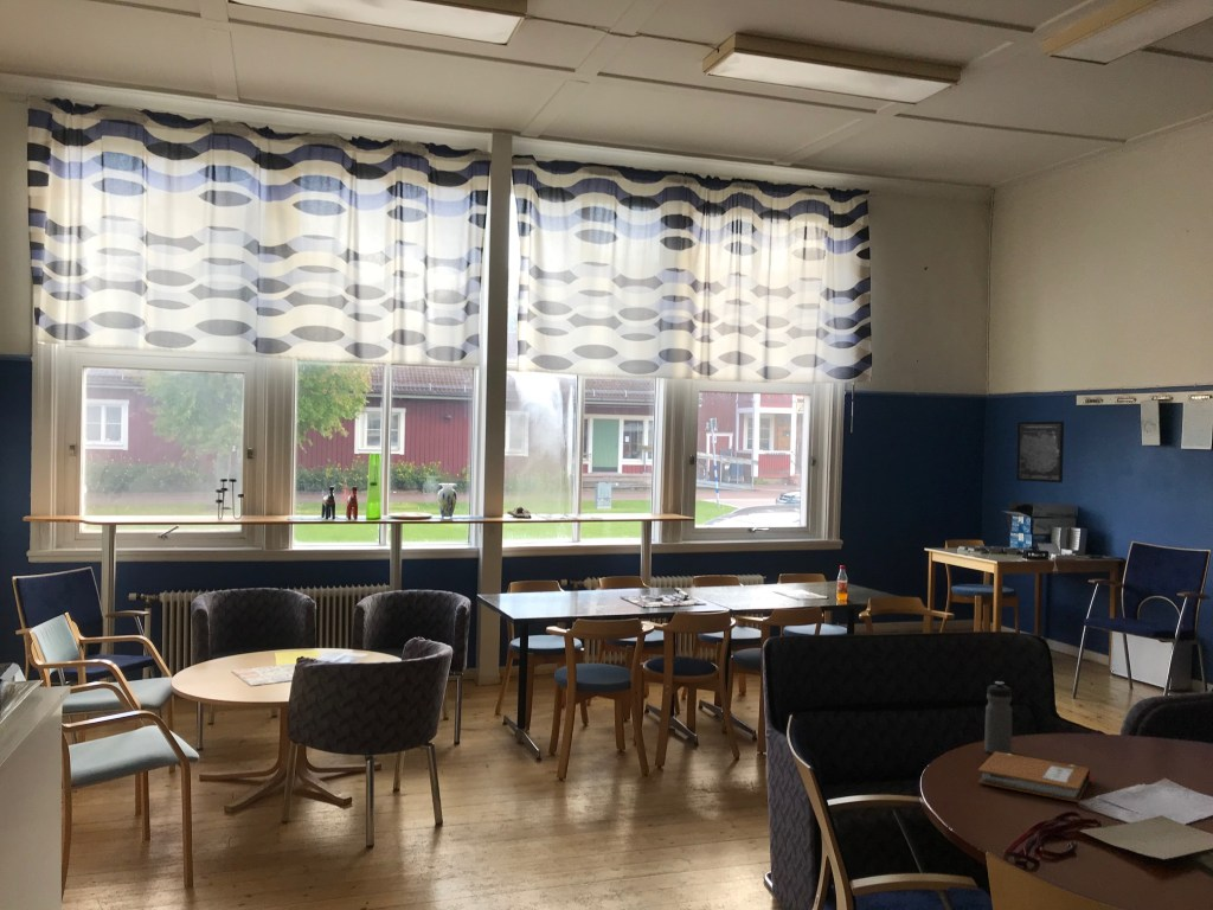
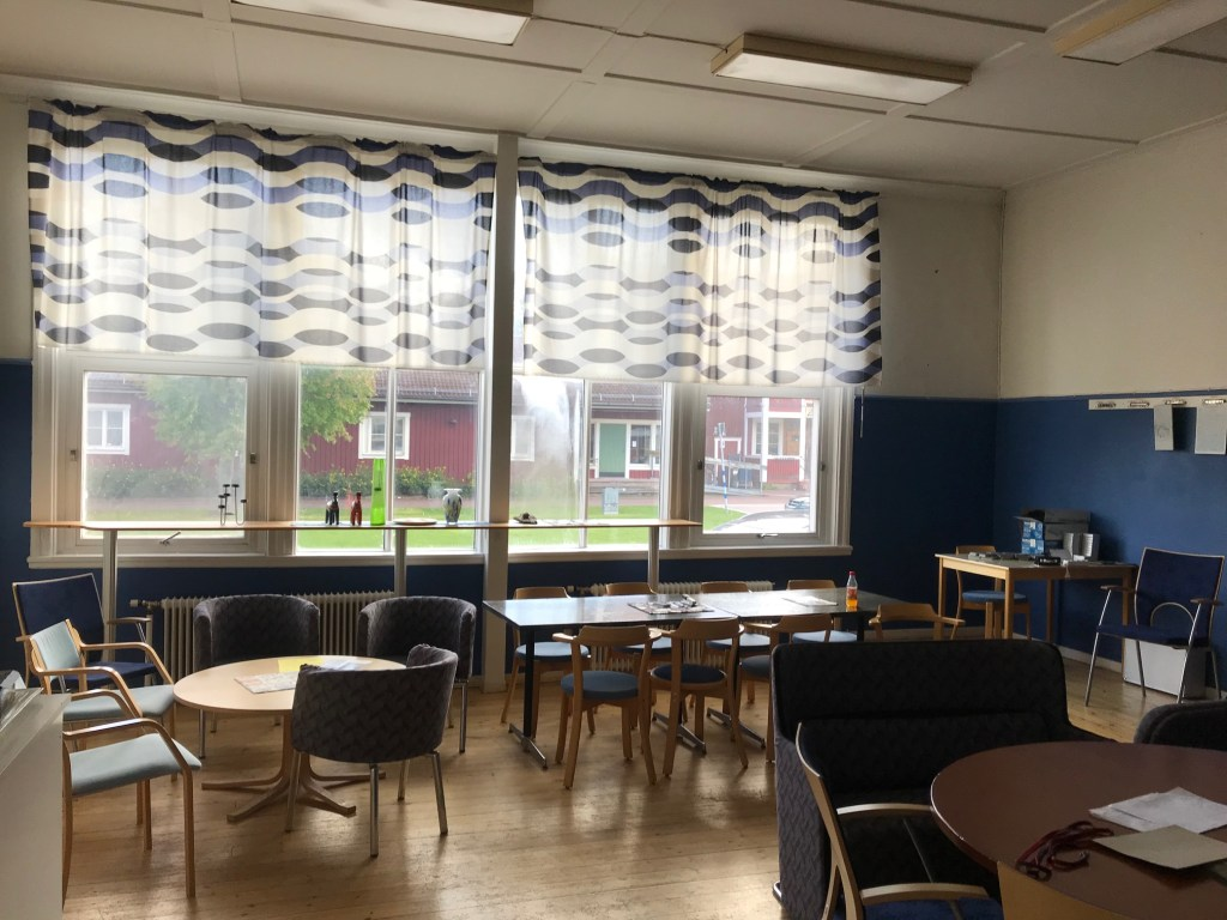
- water bottle [983,680,1014,755]
- wall art [1015,421,1065,483]
- notebook [976,751,1096,803]
